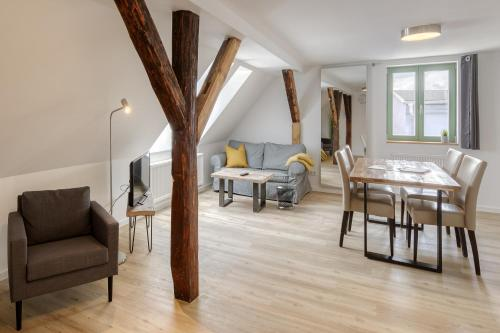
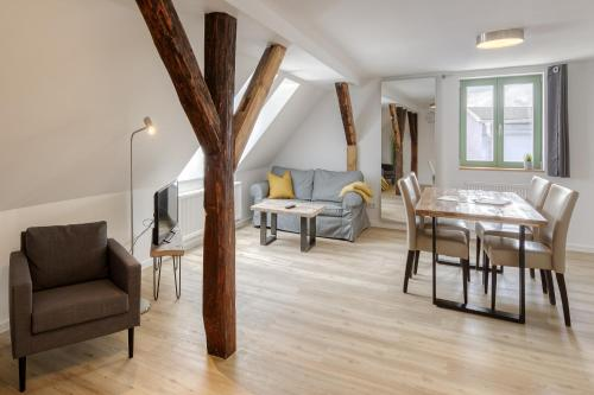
- waste bin [275,185,296,210]
